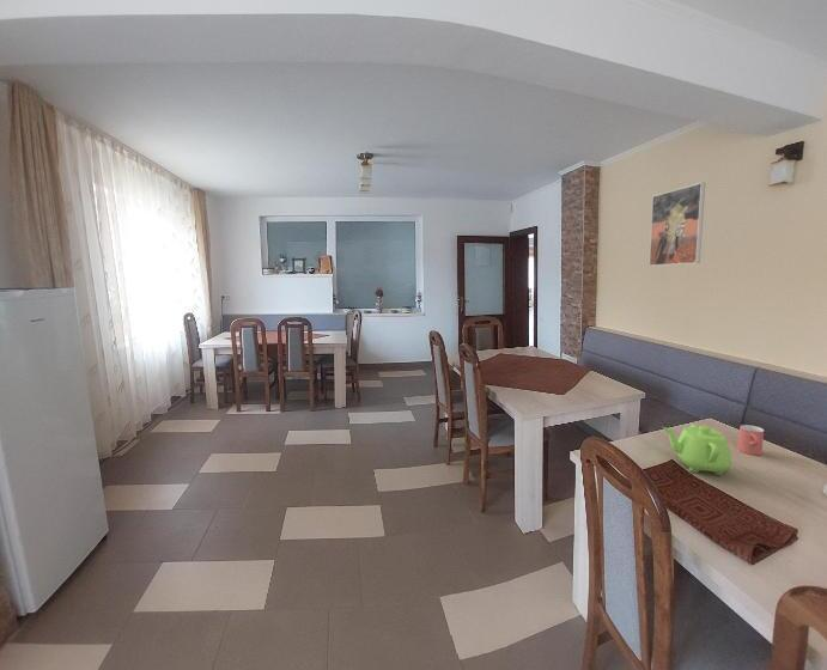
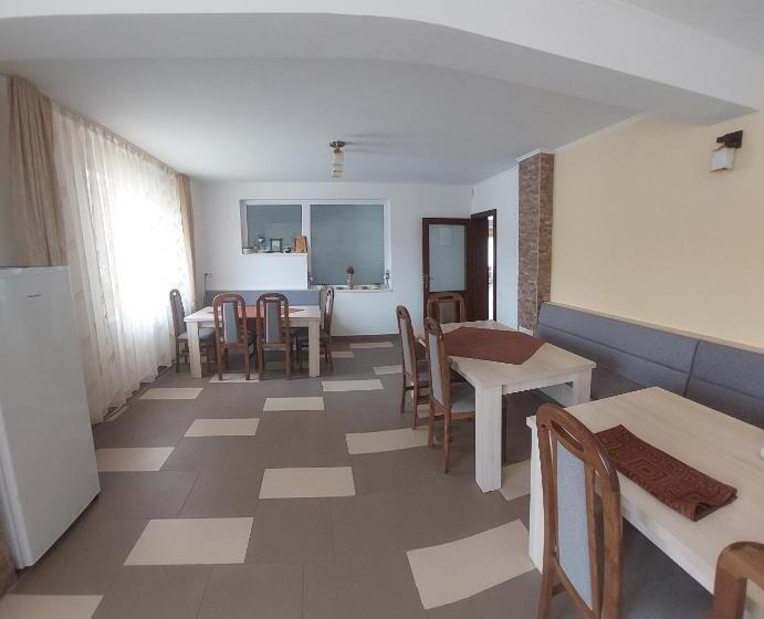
- teapot [661,424,732,476]
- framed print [647,182,706,267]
- cup [737,424,765,456]
